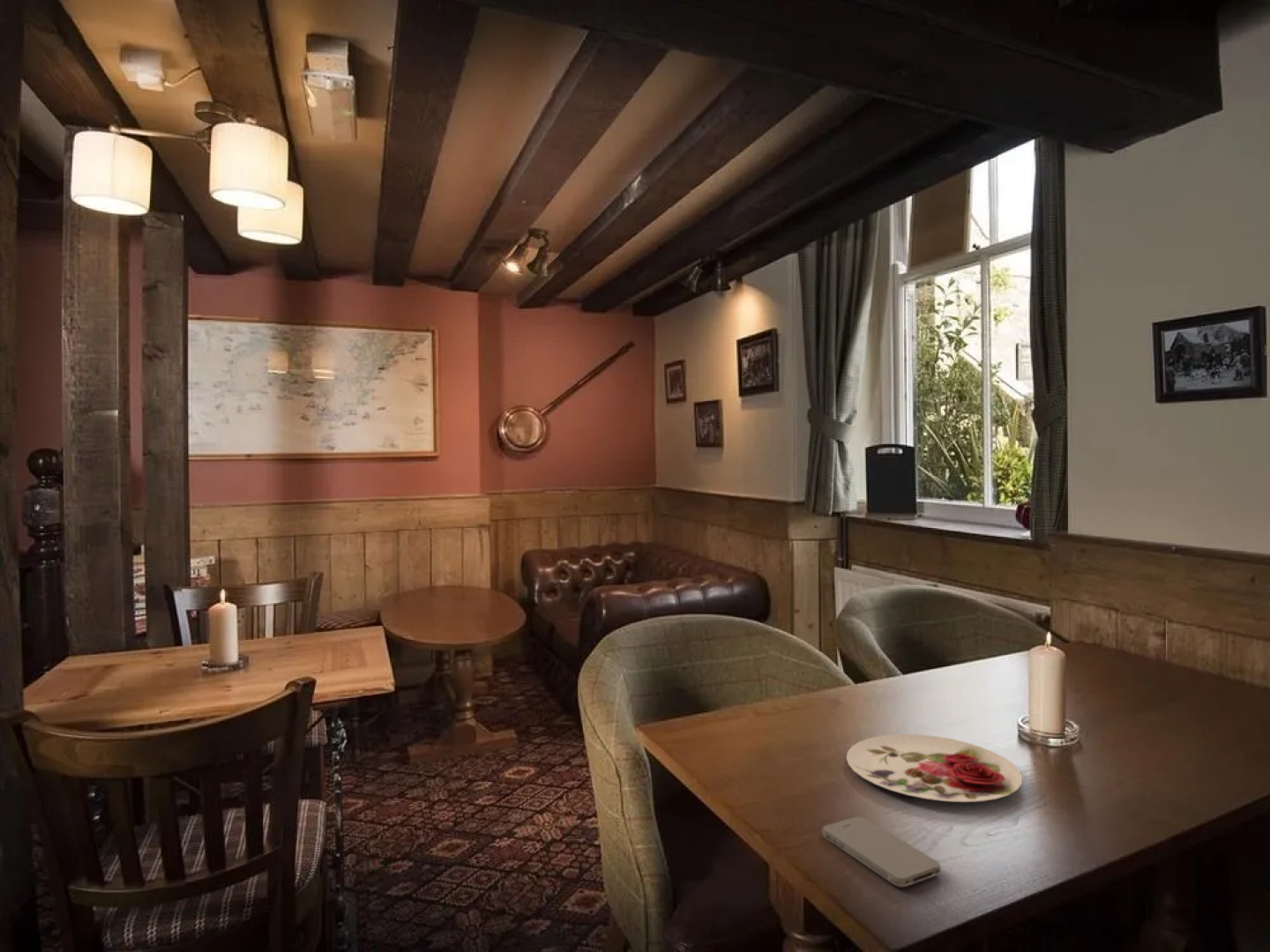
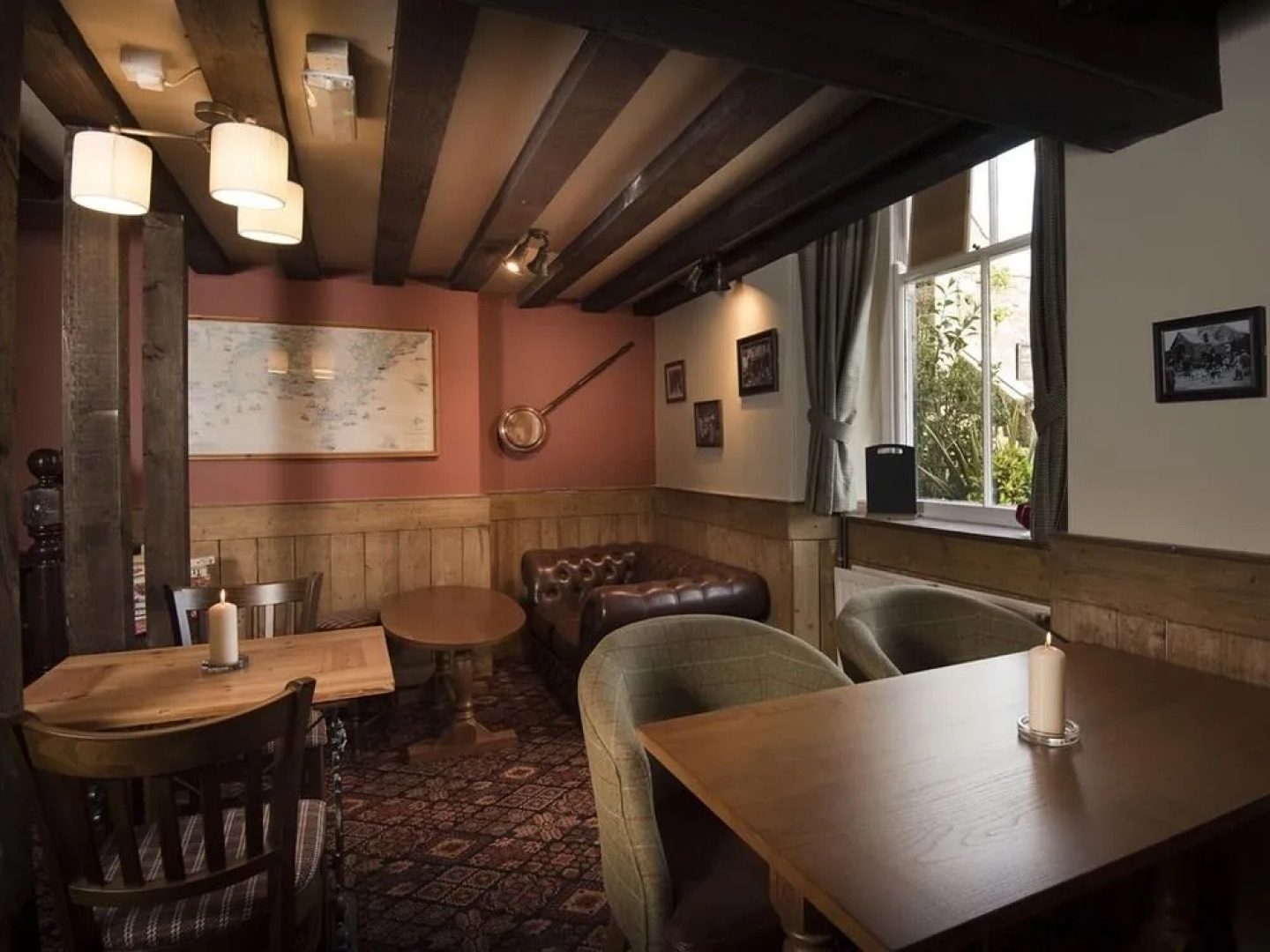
- plate [846,733,1024,803]
- smartphone [821,815,941,888]
